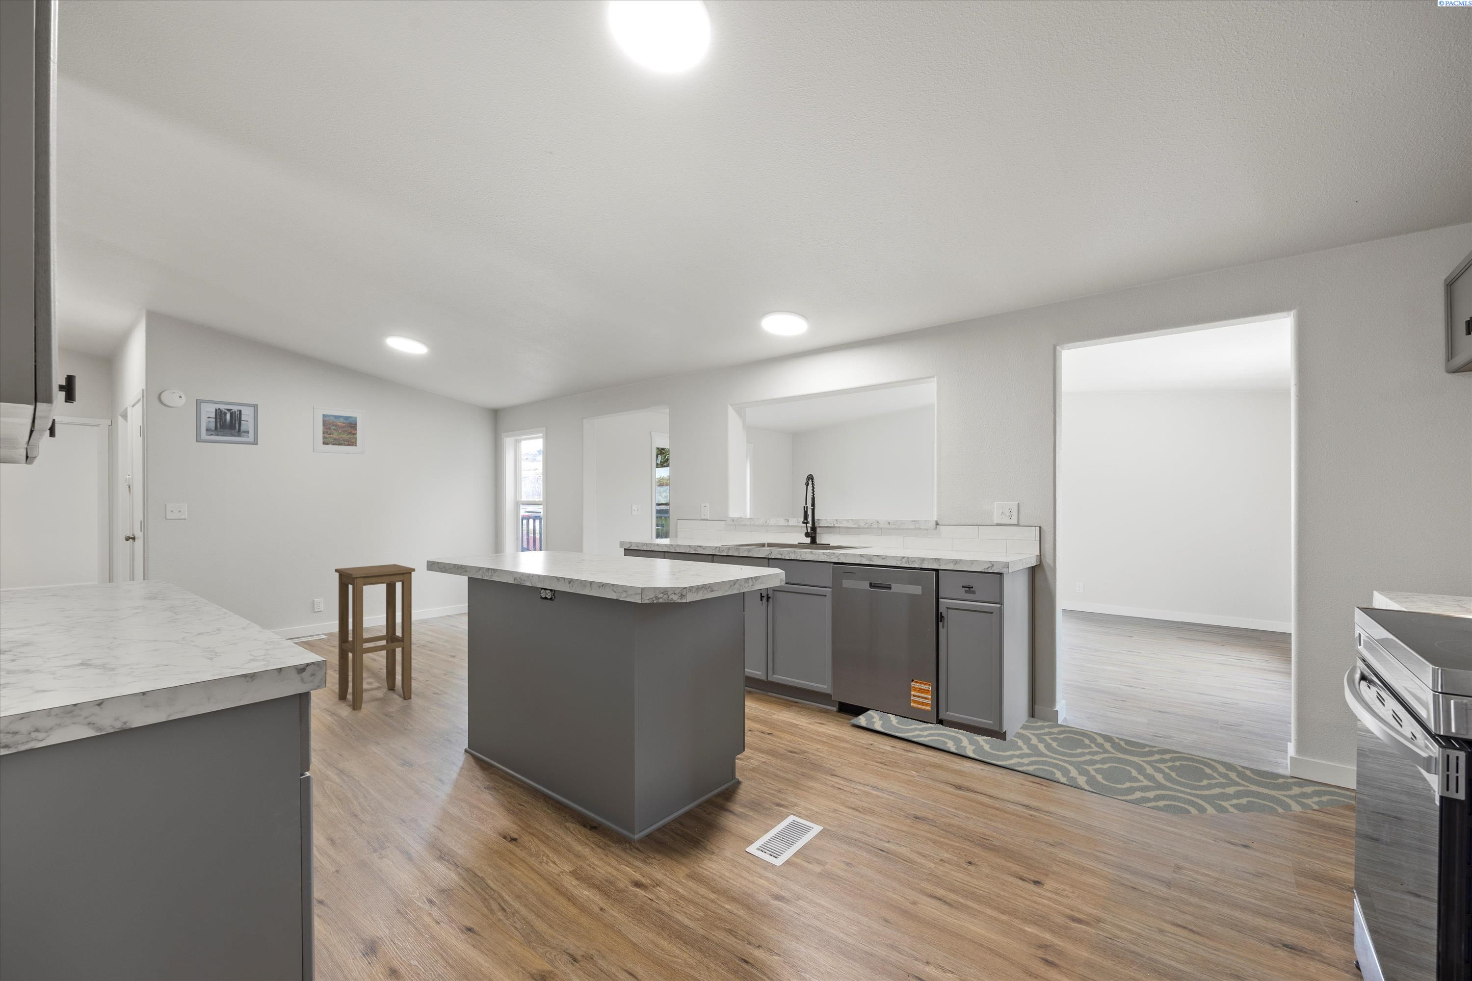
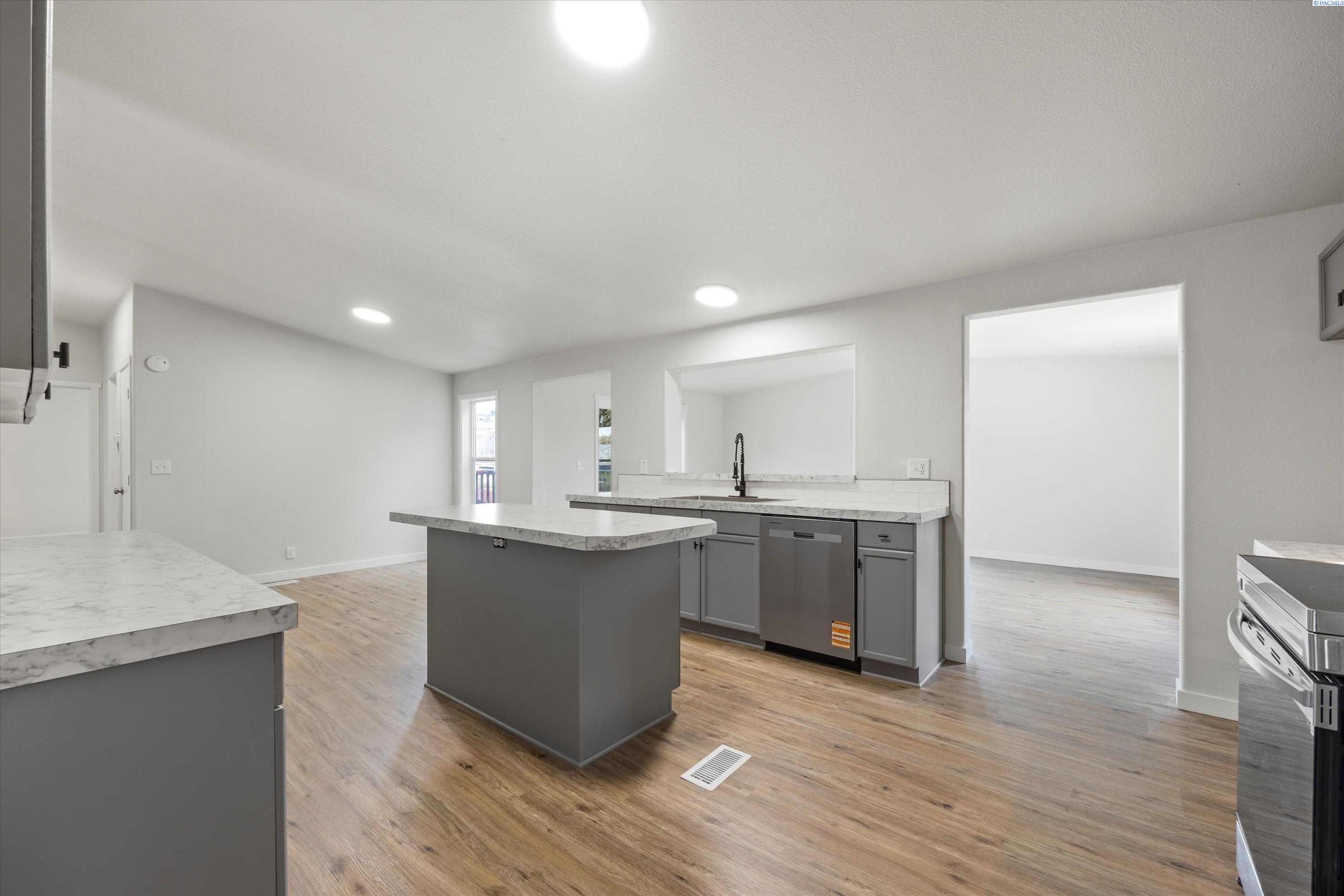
- rug [849,709,1355,815]
- stool [335,564,415,712]
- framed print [312,405,366,454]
- wall art [196,399,258,446]
